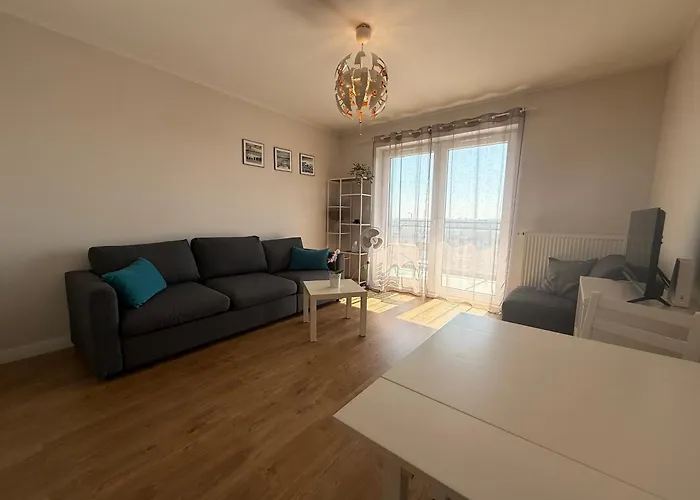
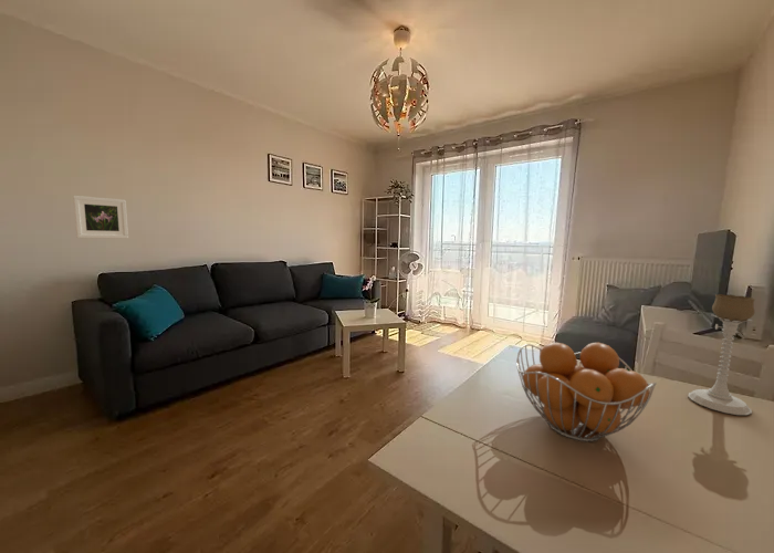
+ fruit basket [515,342,658,442]
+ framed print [72,195,129,239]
+ candle holder [687,293,756,416]
